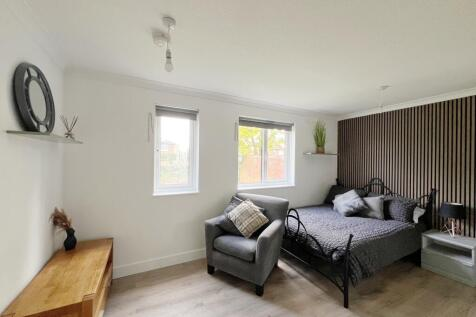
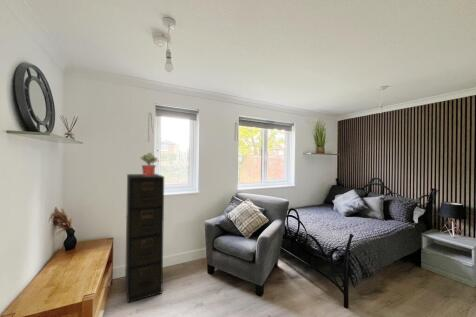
+ filing cabinet [124,173,165,304]
+ potted plant [139,152,159,176]
